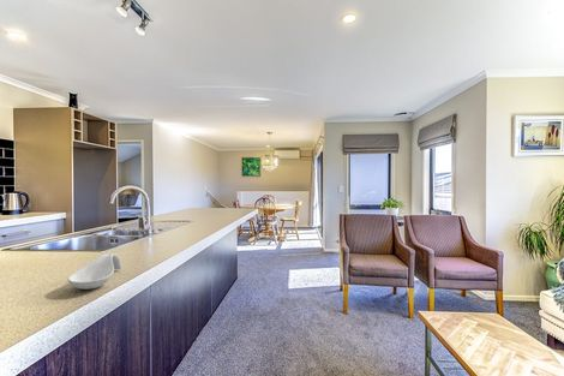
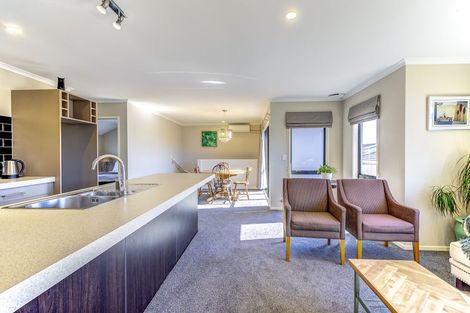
- spoon rest [66,252,122,291]
